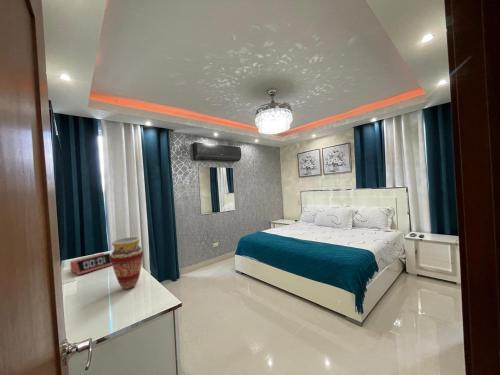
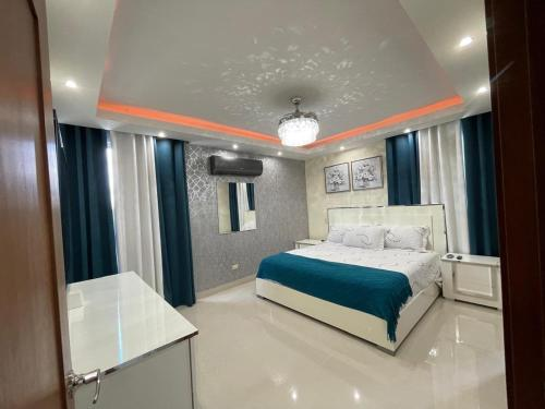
- alarm clock [69,252,112,276]
- vase [110,236,144,290]
